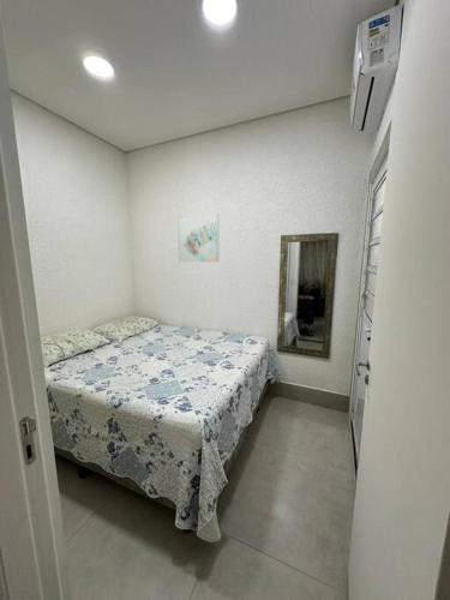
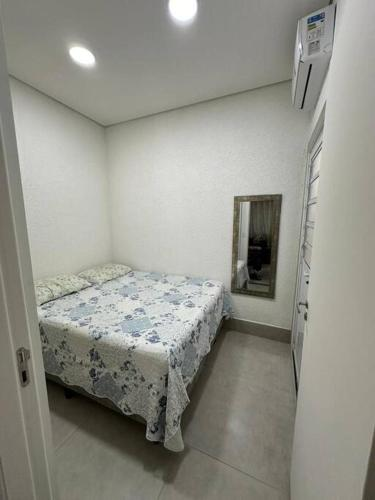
- wall art [176,212,221,264]
